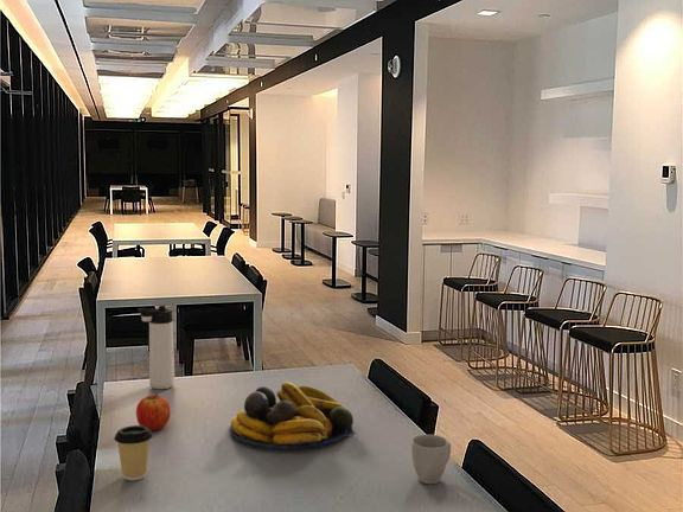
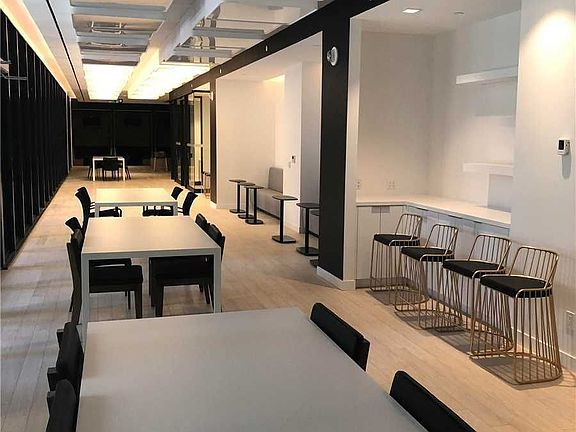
- thermos bottle [138,305,175,390]
- fruit bowl [229,380,356,450]
- mug [410,434,452,485]
- coffee cup [113,424,154,481]
- apple [135,393,172,431]
